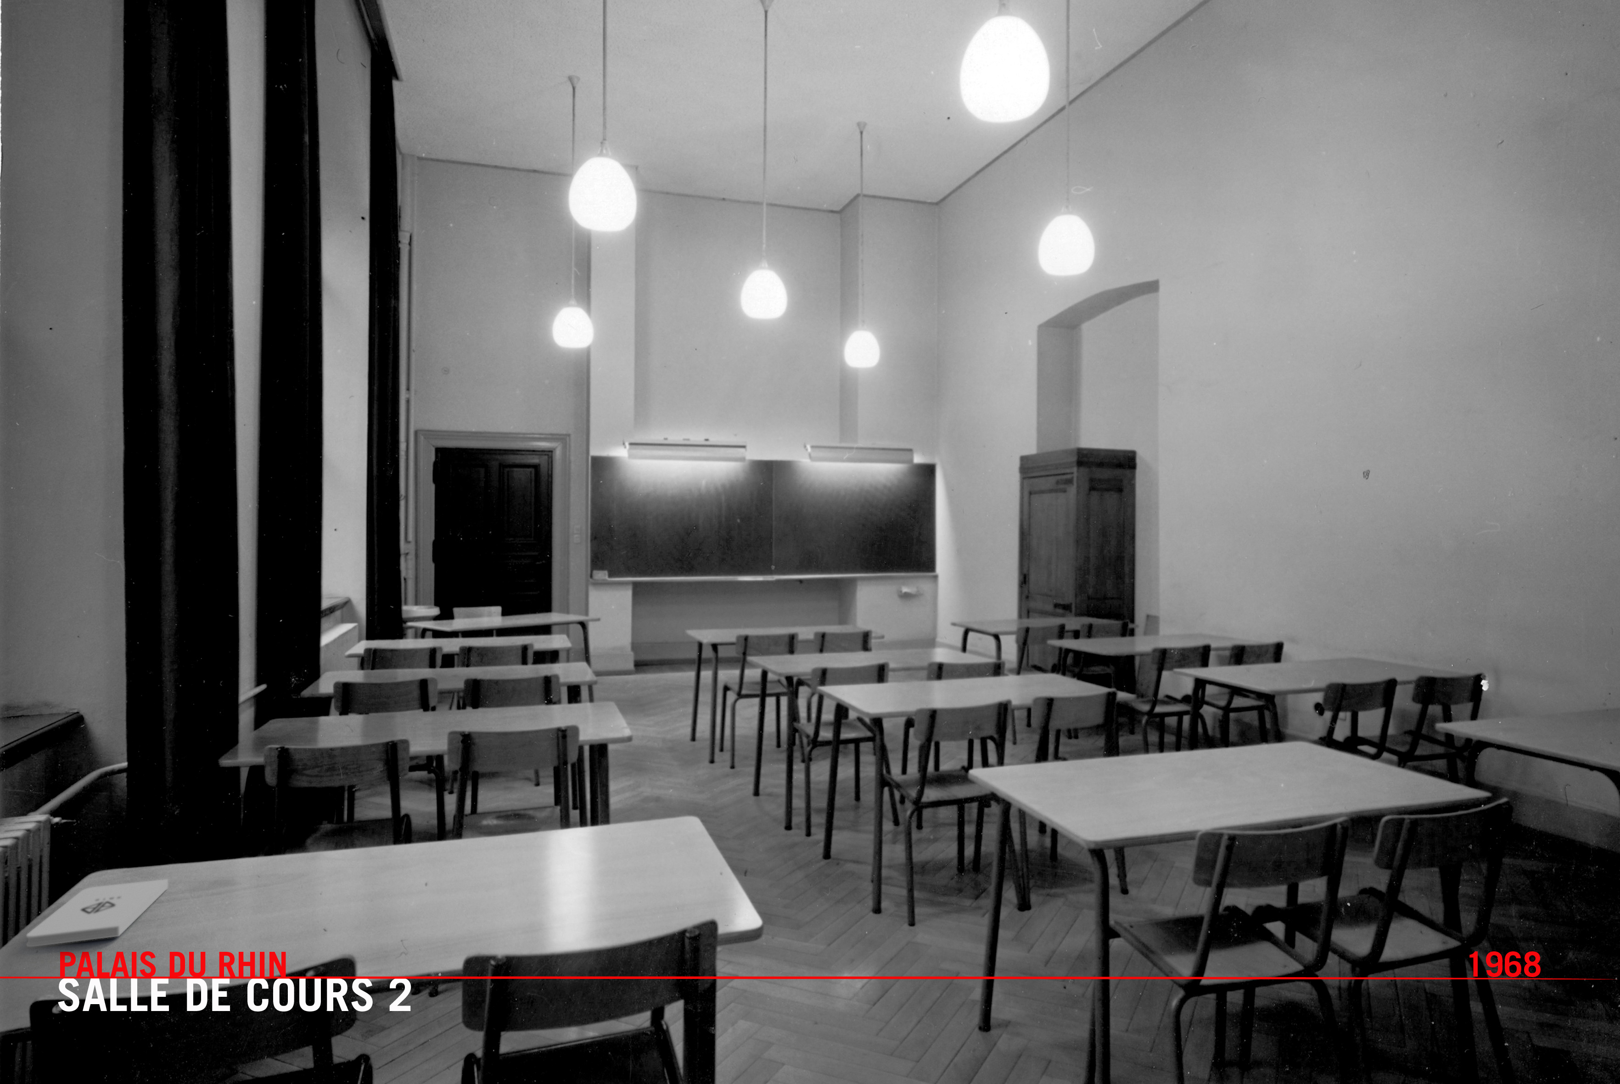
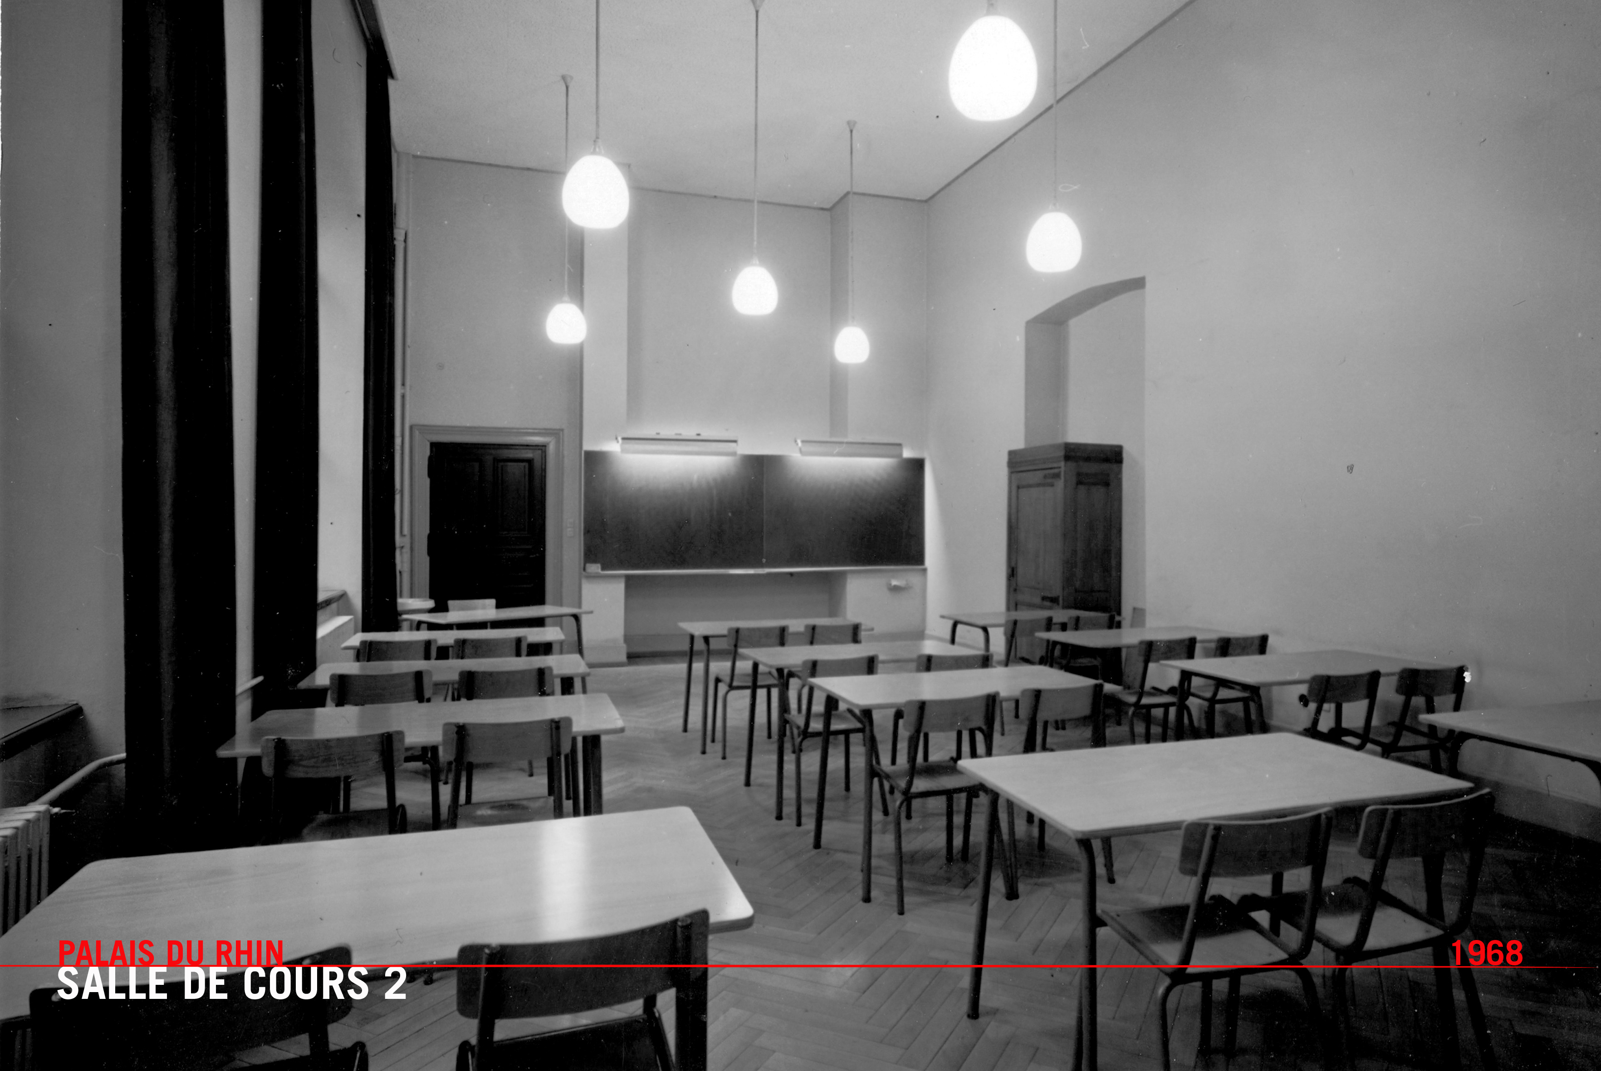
- notepad [27,878,168,947]
